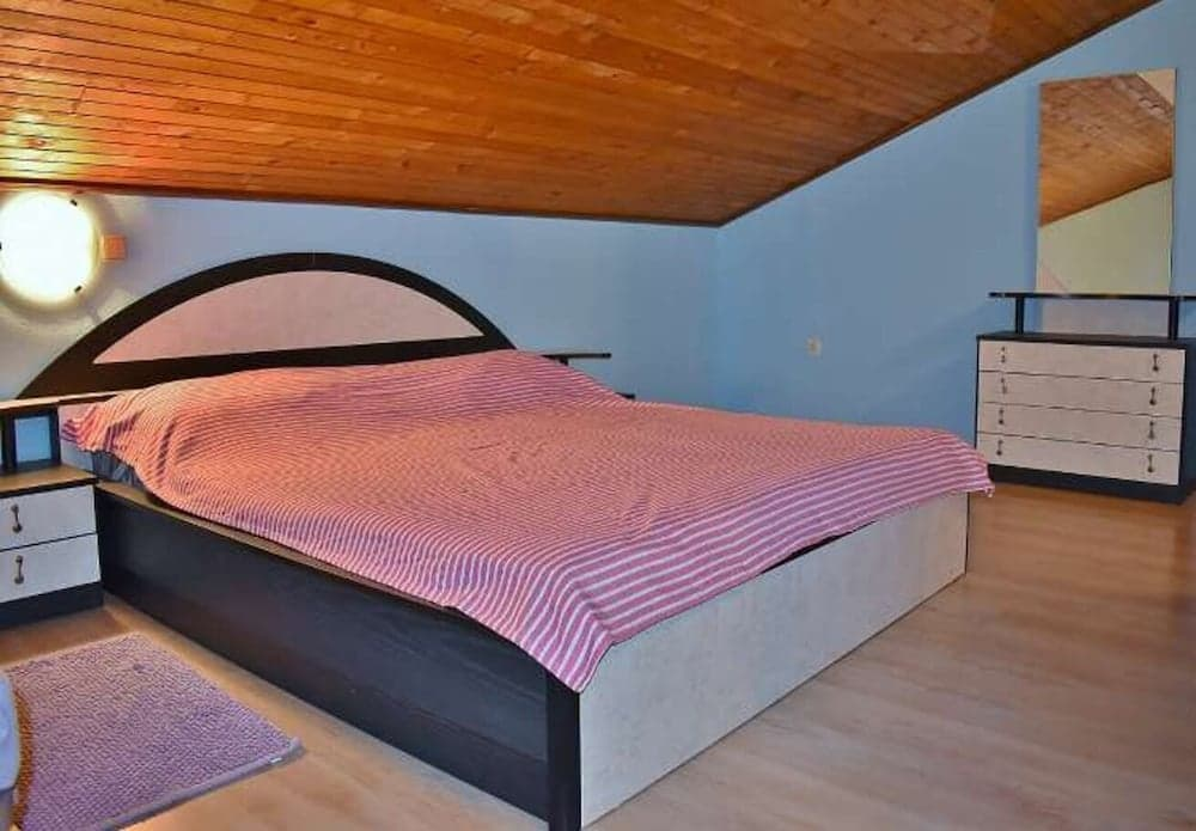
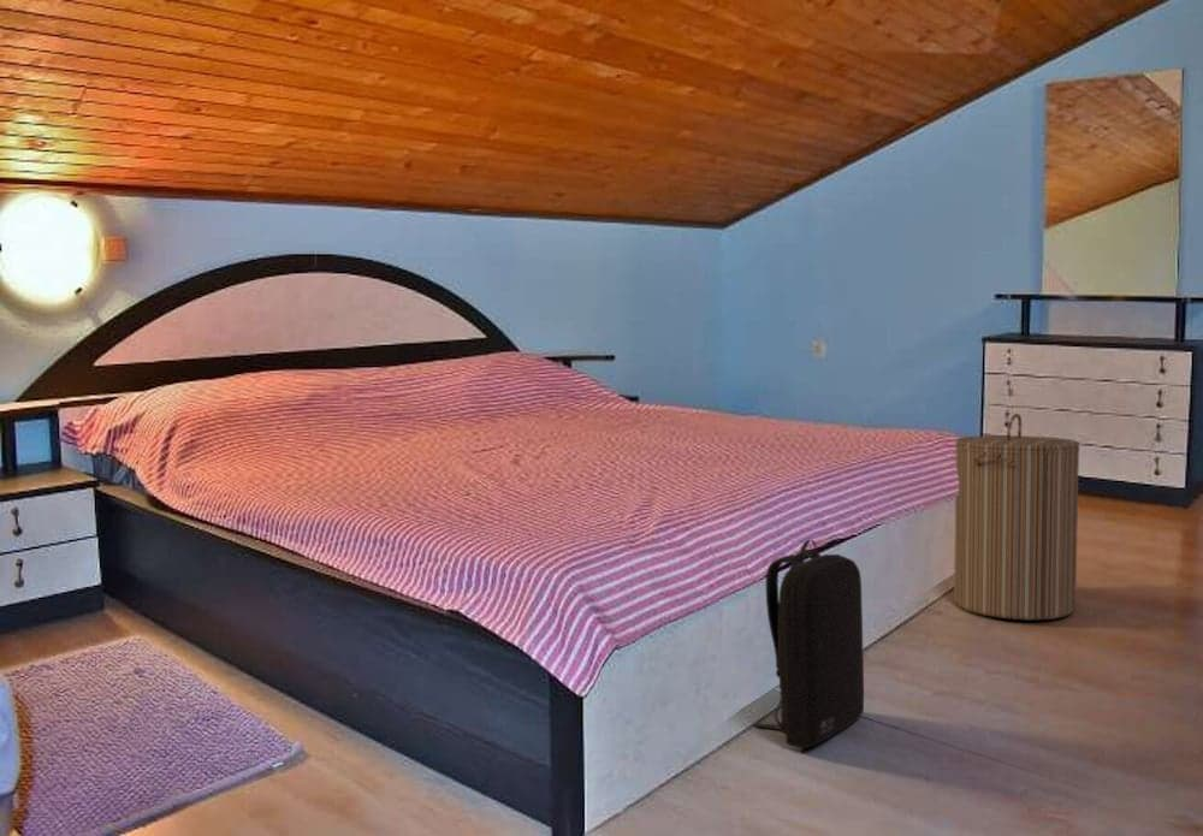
+ backpack [752,539,865,749]
+ laundry hamper [953,413,1081,621]
